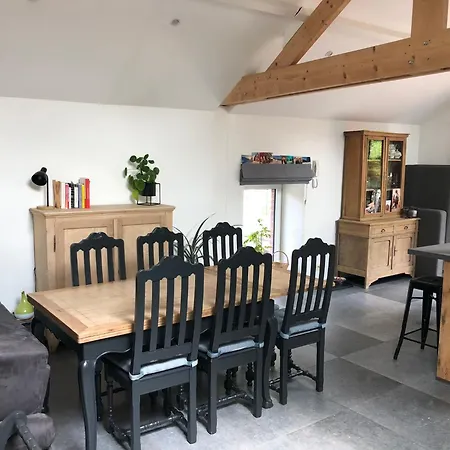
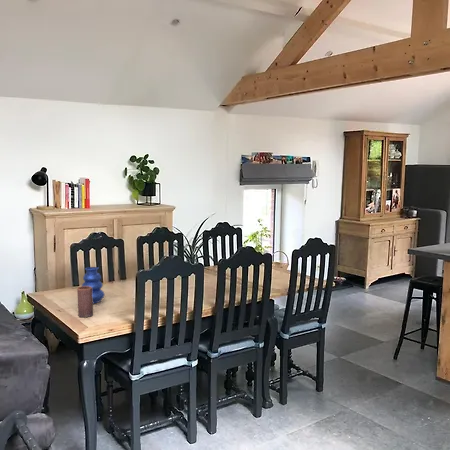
+ candle [76,286,94,318]
+ vase [81,266,106,304]
